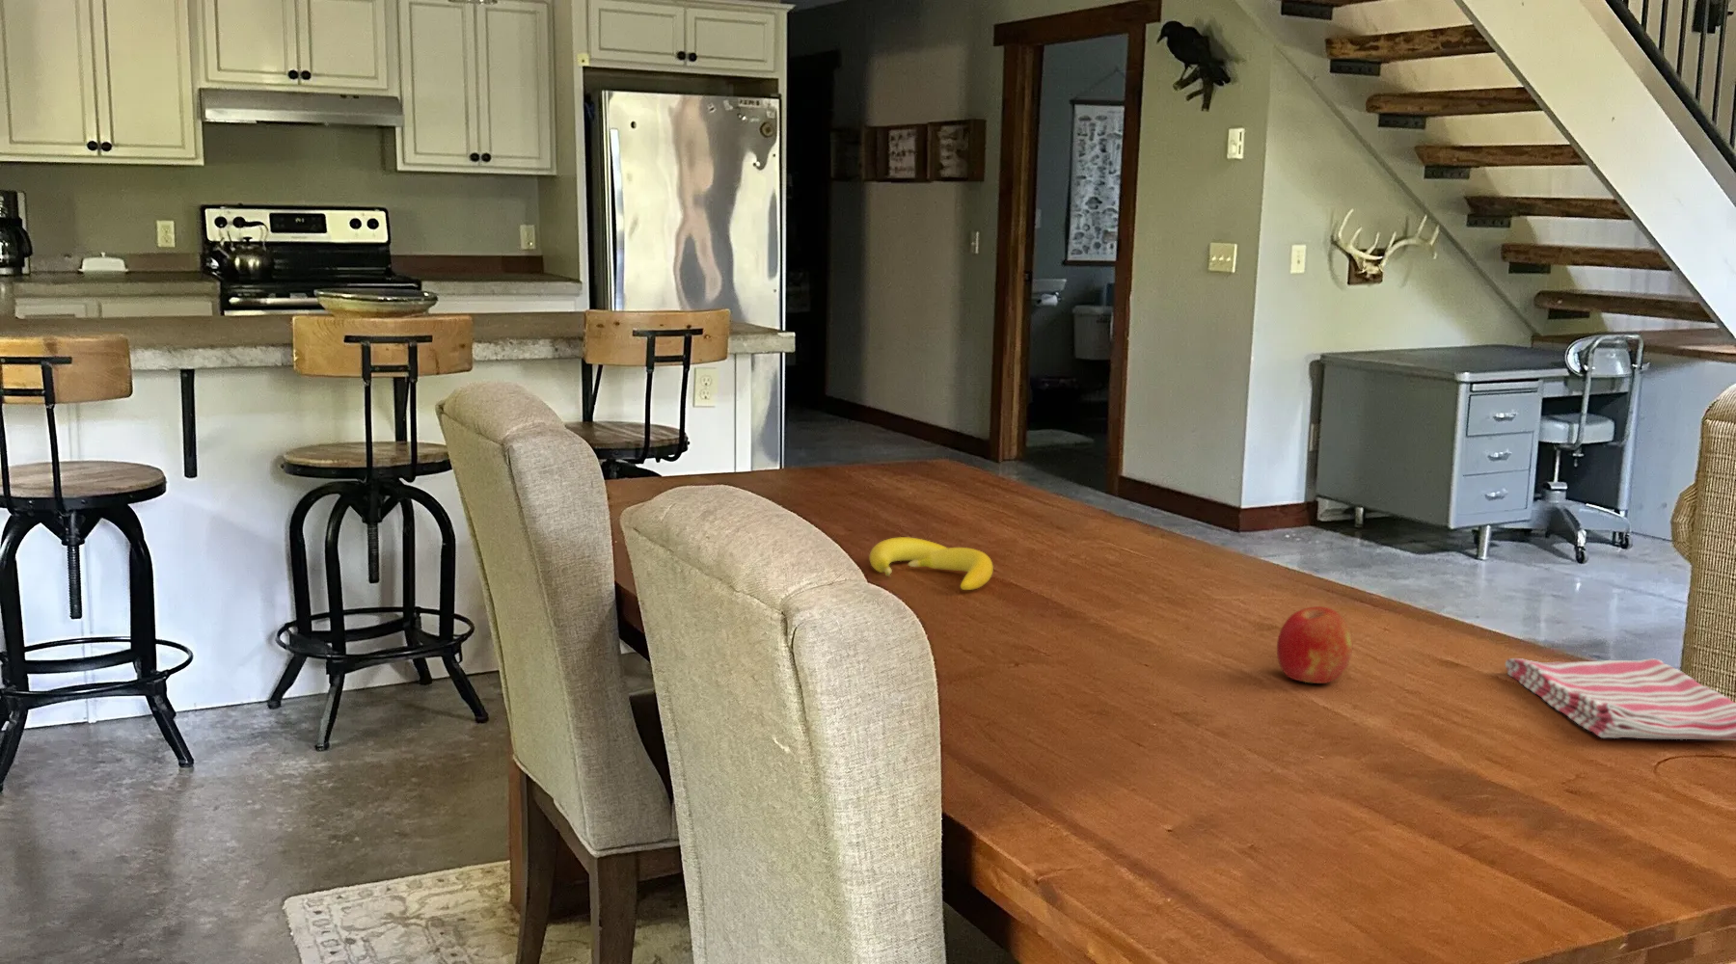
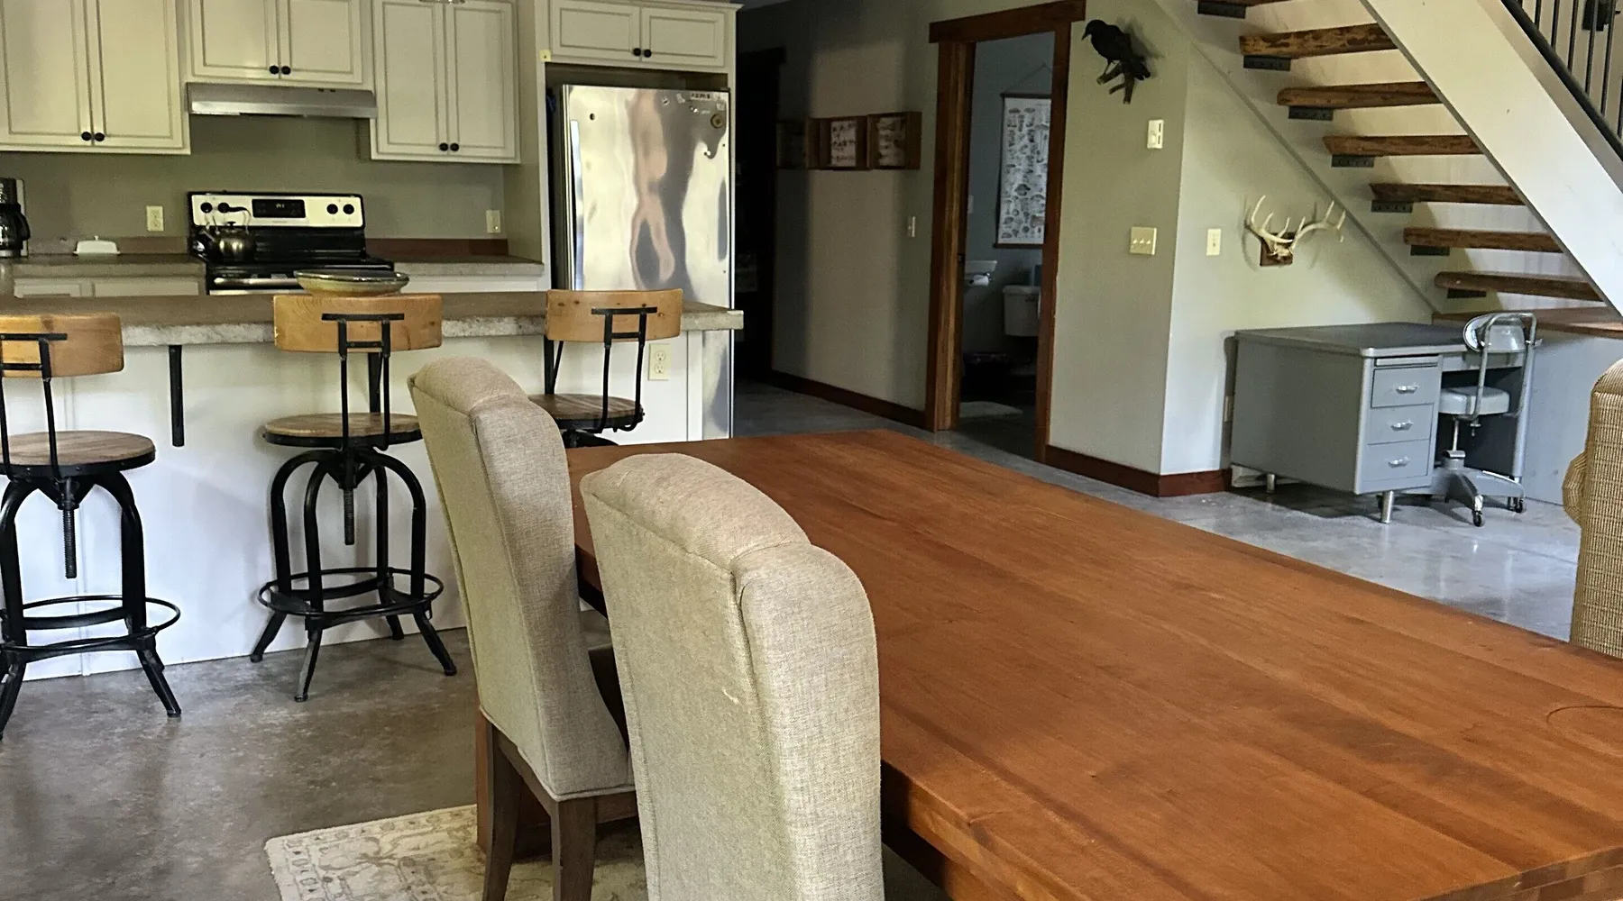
- dish towel [1504,658,1736,741]
- fruit [1276,605,1354,685]
- banana [869,535,994,591]
